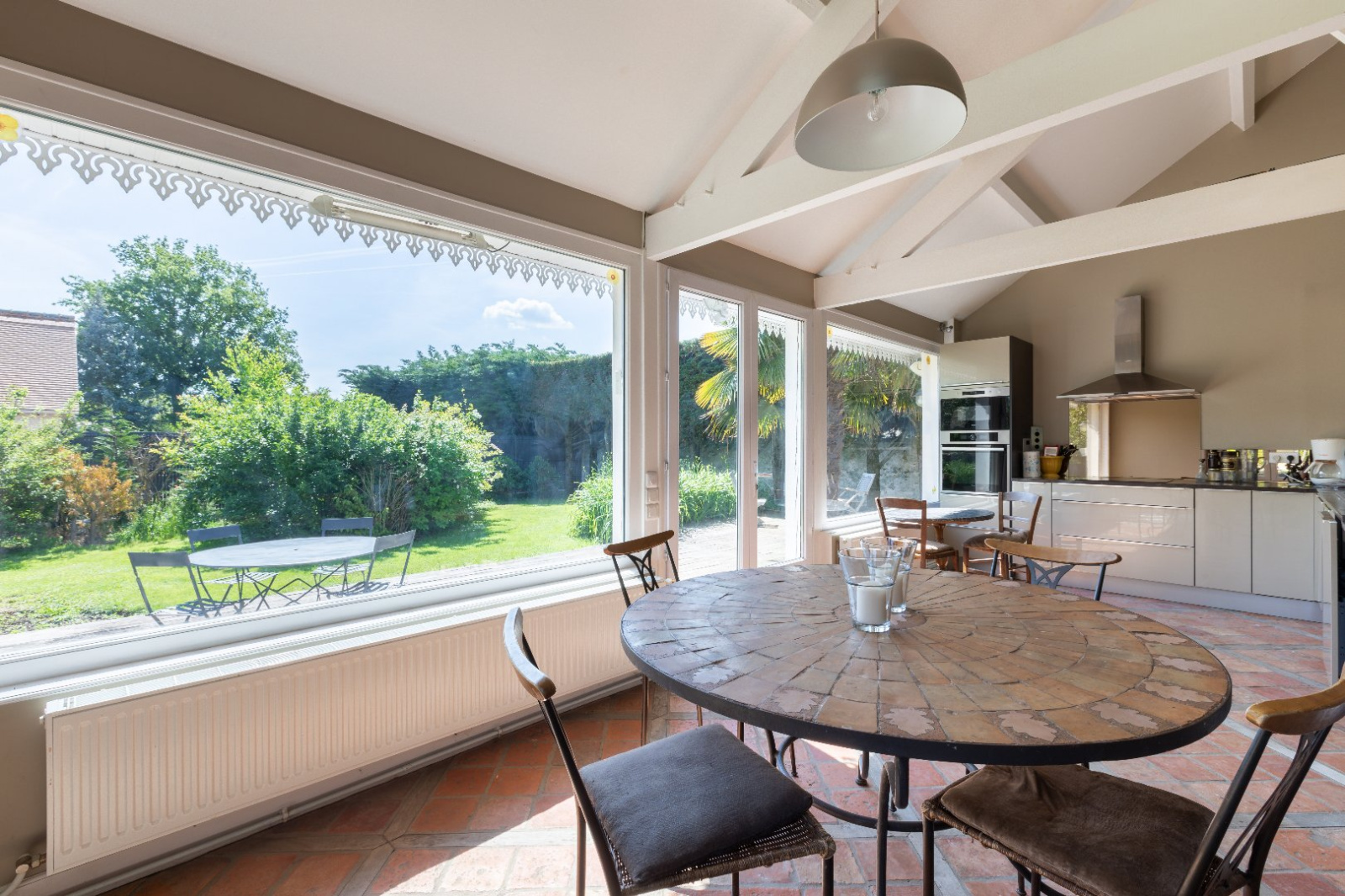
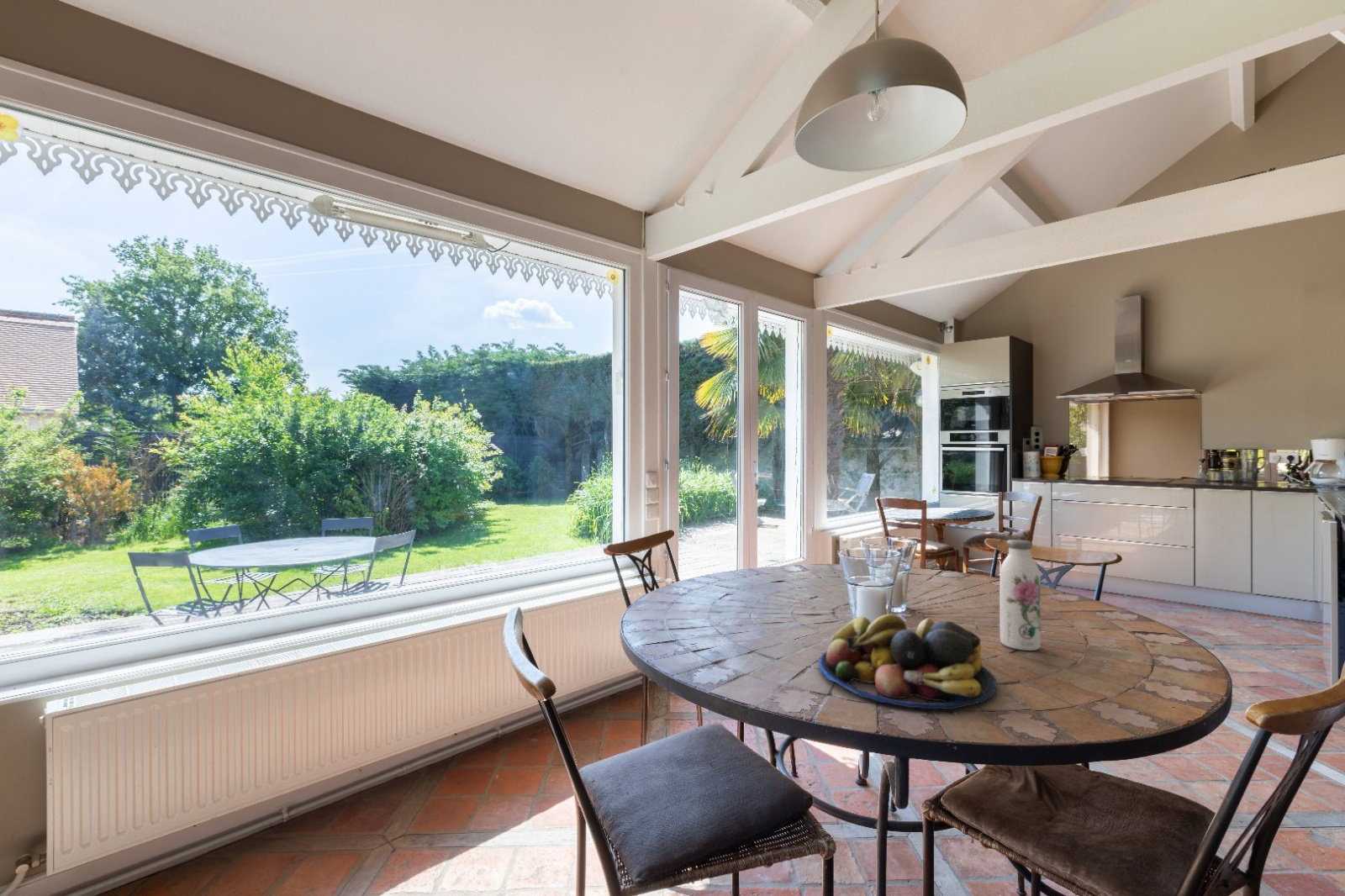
+ fruit bowl [818,613,998,710]
+ water bottle [999,539,1042,651]
